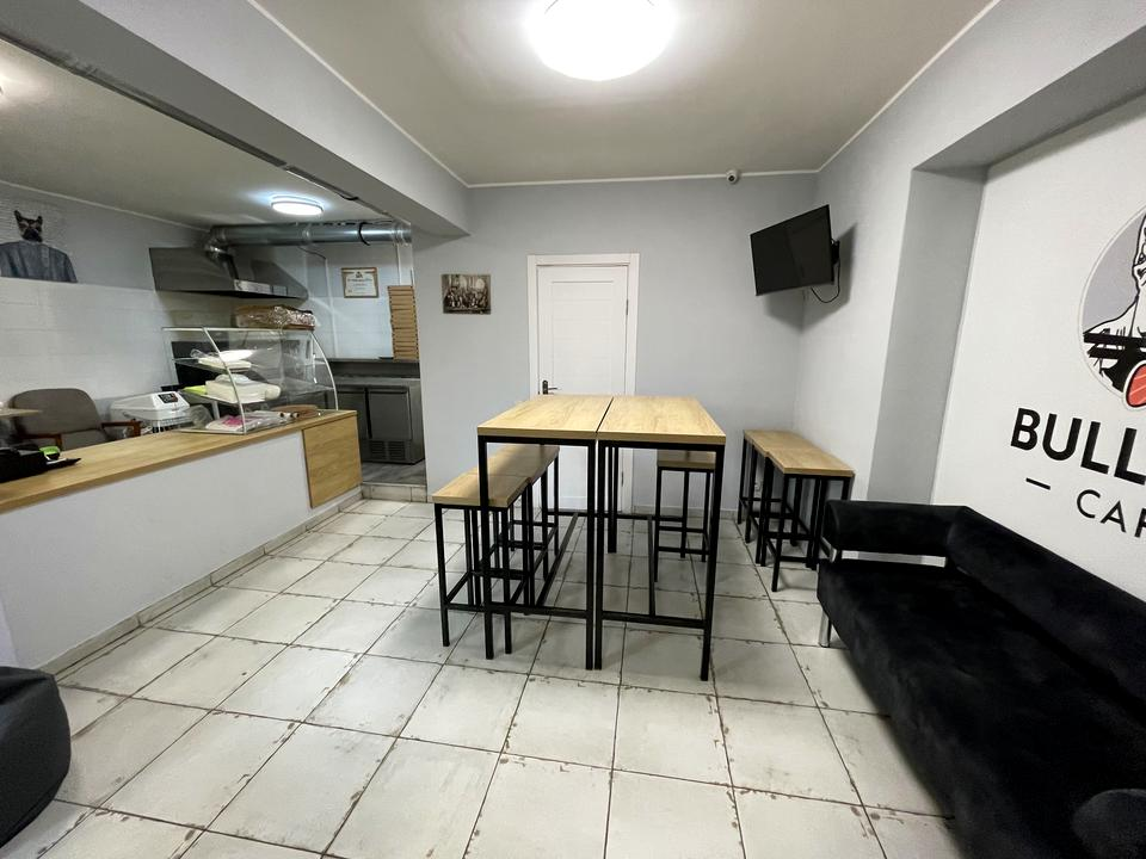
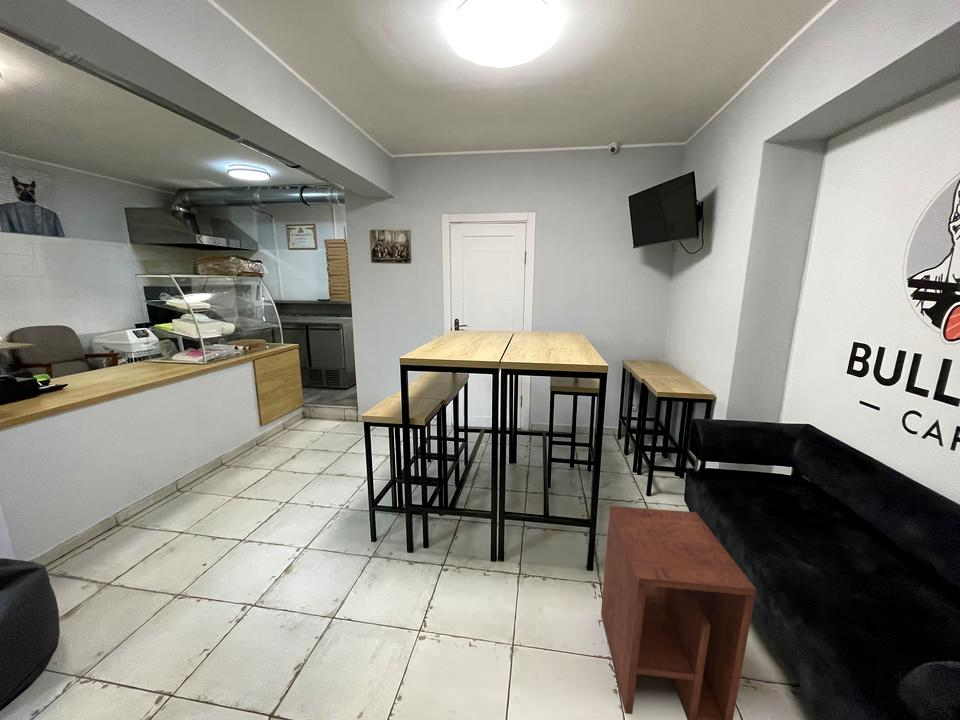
+ side table [600,505,757,720]
